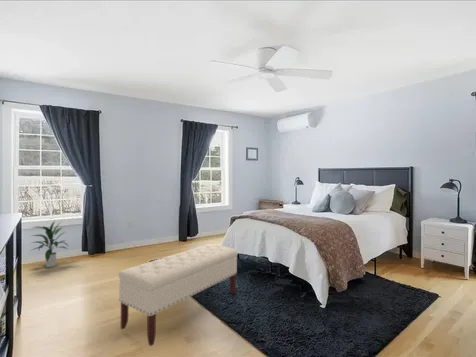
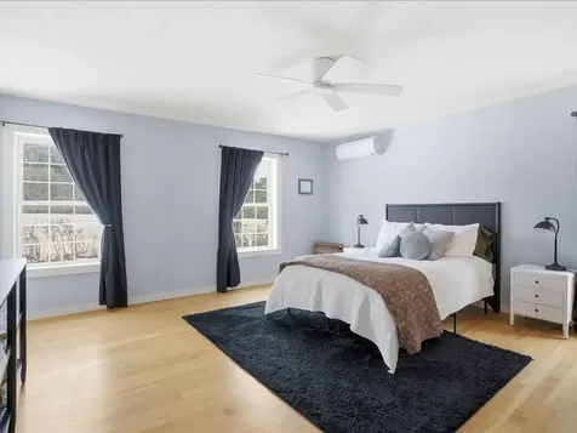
- indoor plant [29,220,70,268]
- bench [117,243,239,347]
